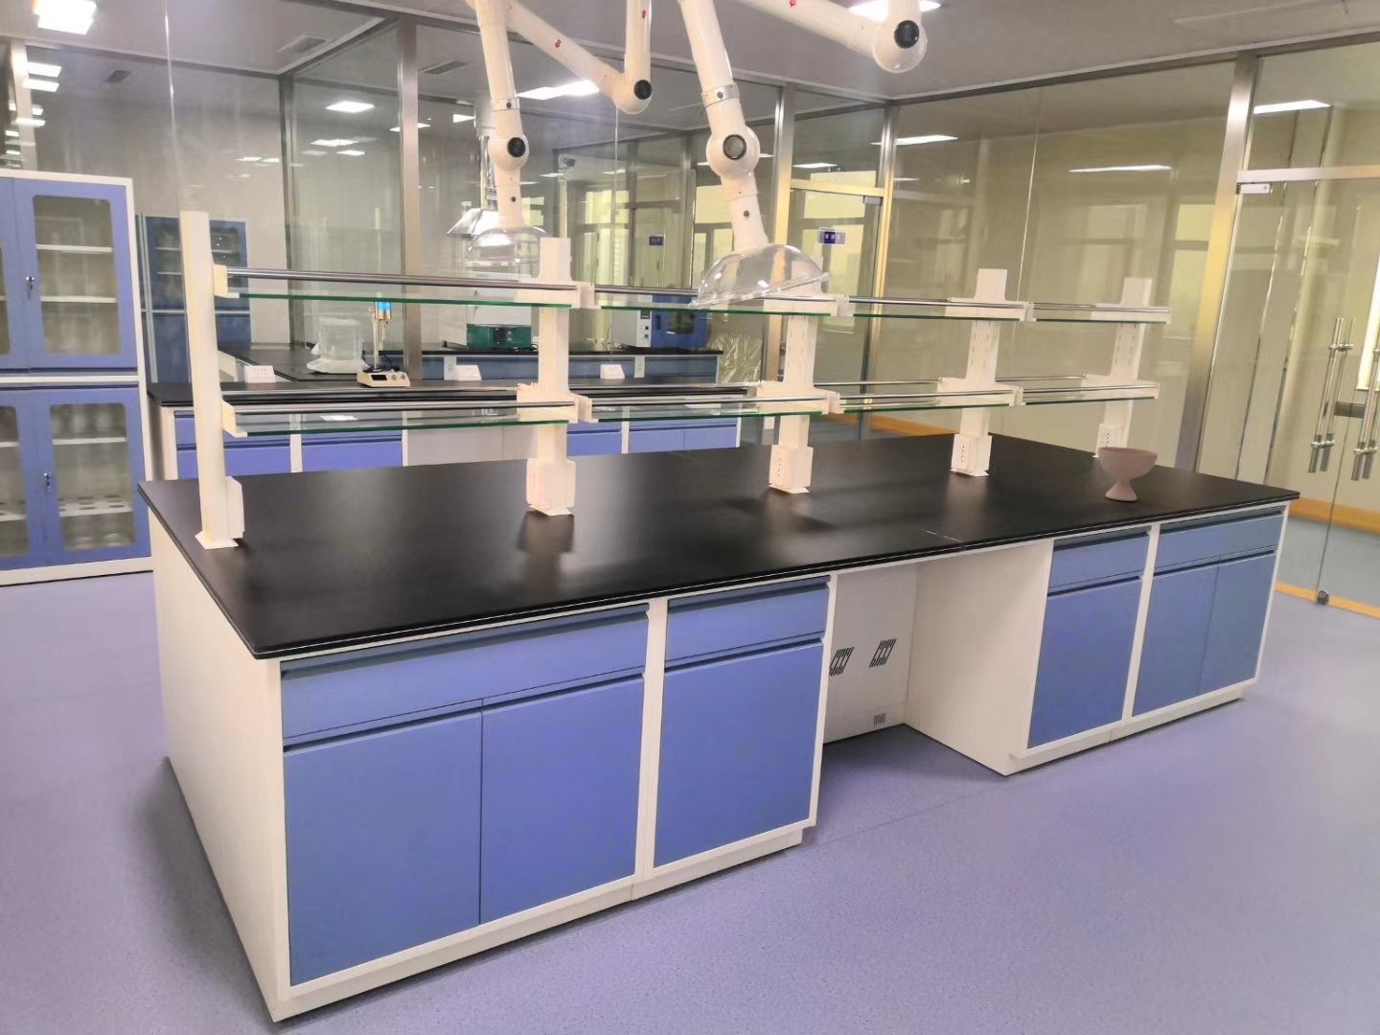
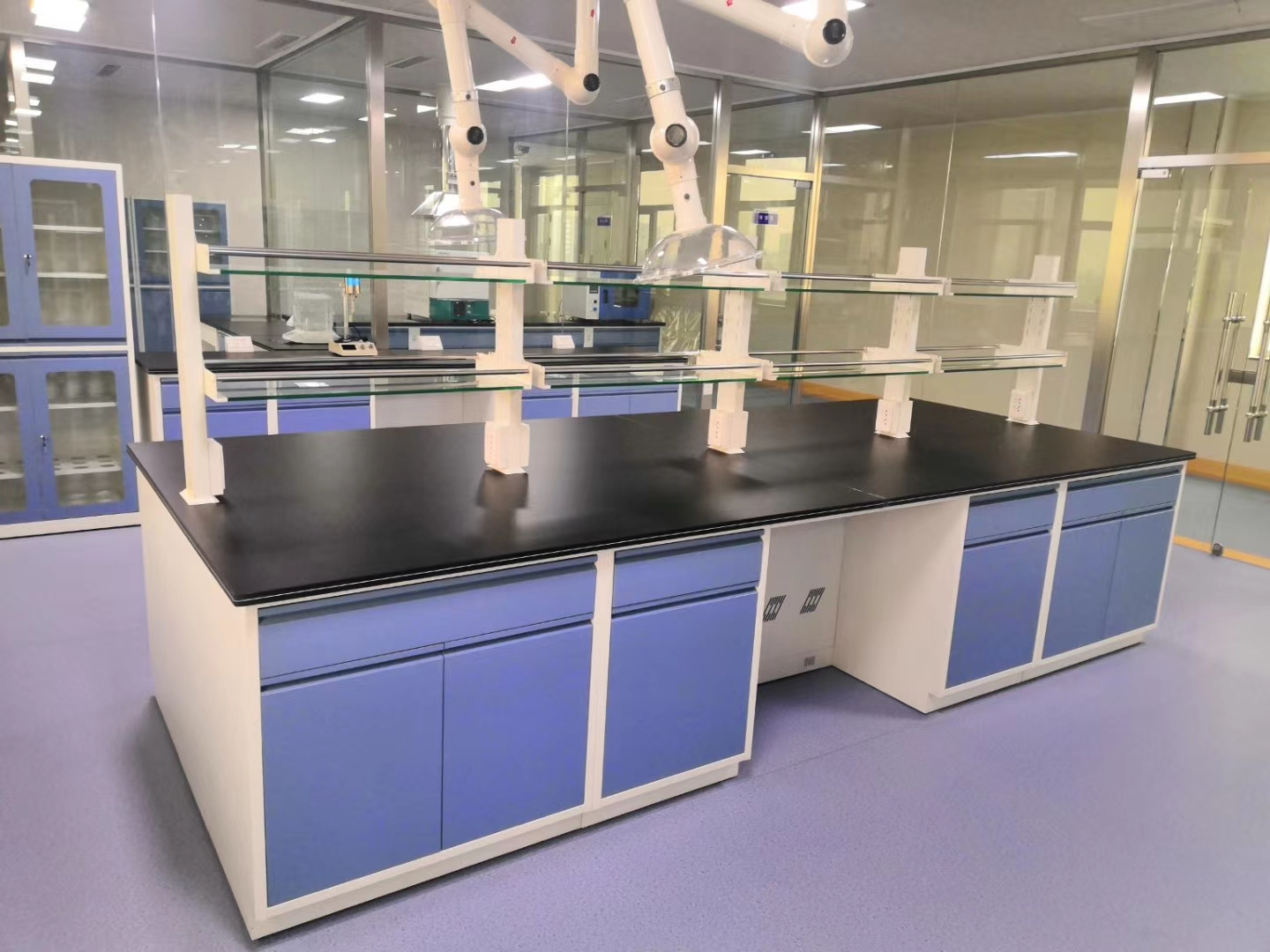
- bowl [1096,446,1158,502]
